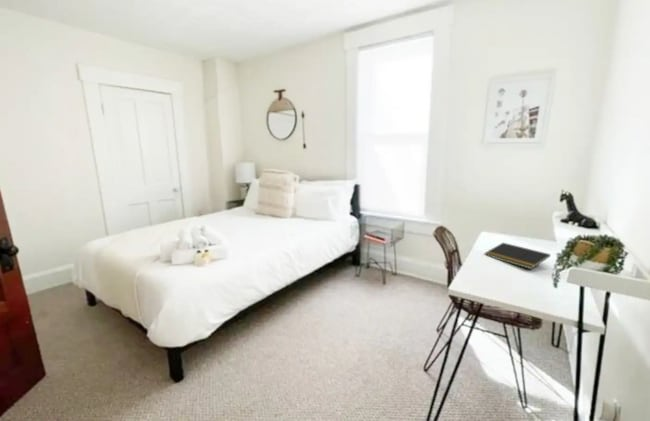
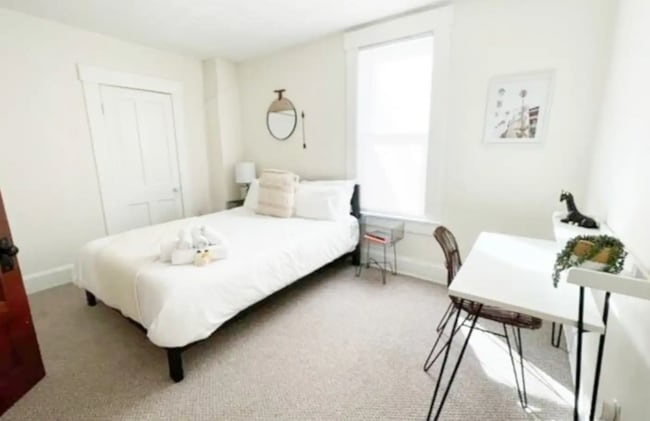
- notepad [484,242,551,270]
